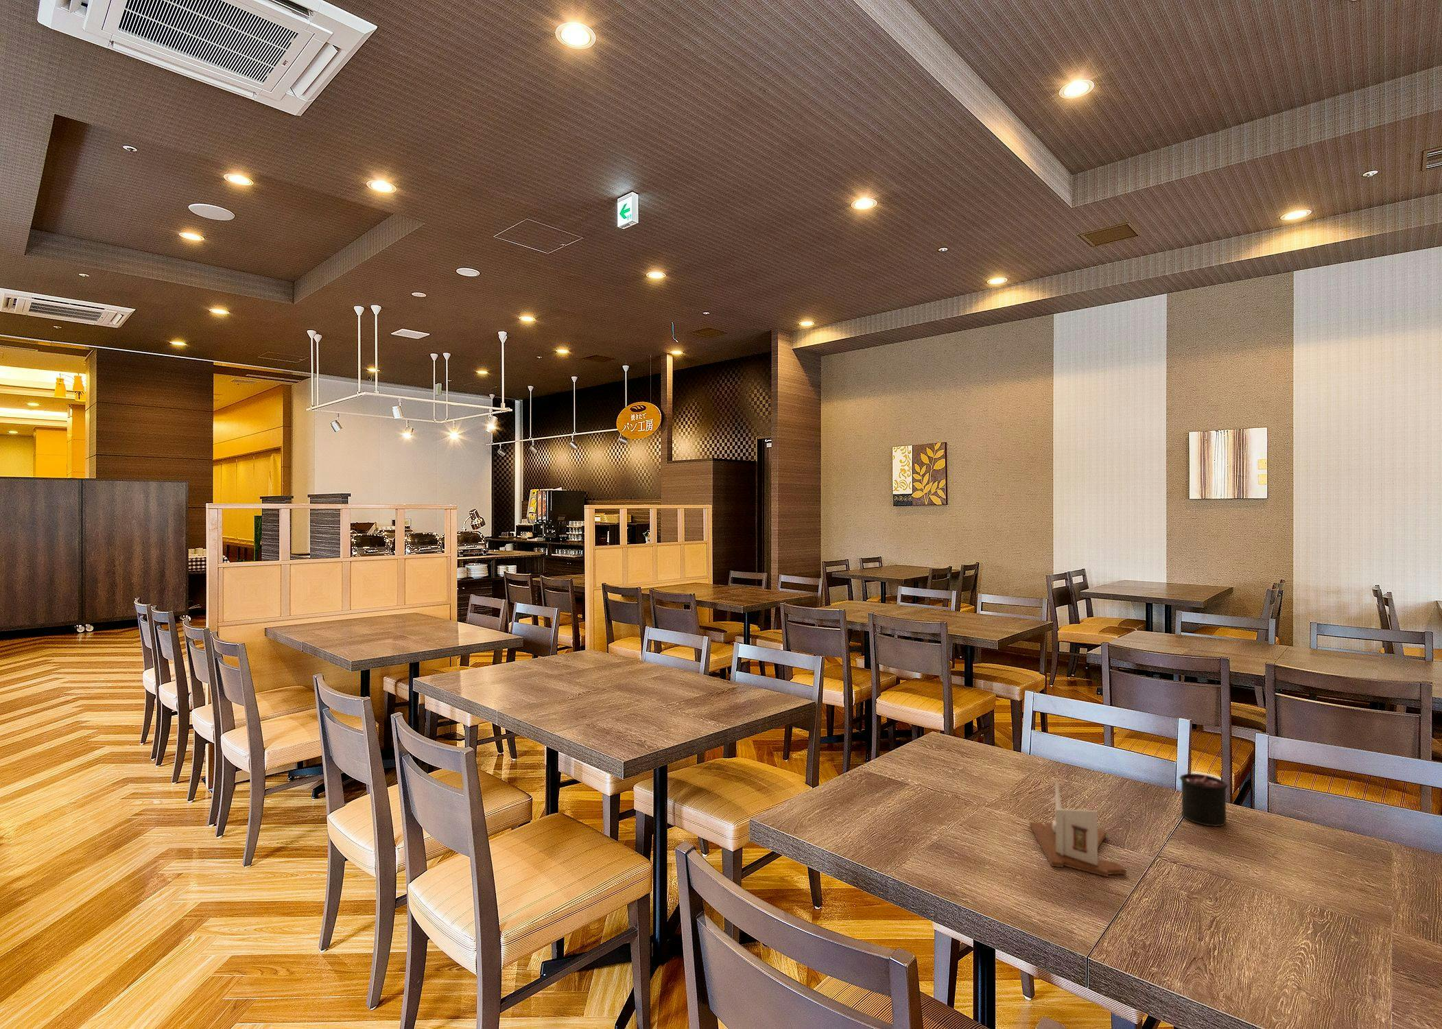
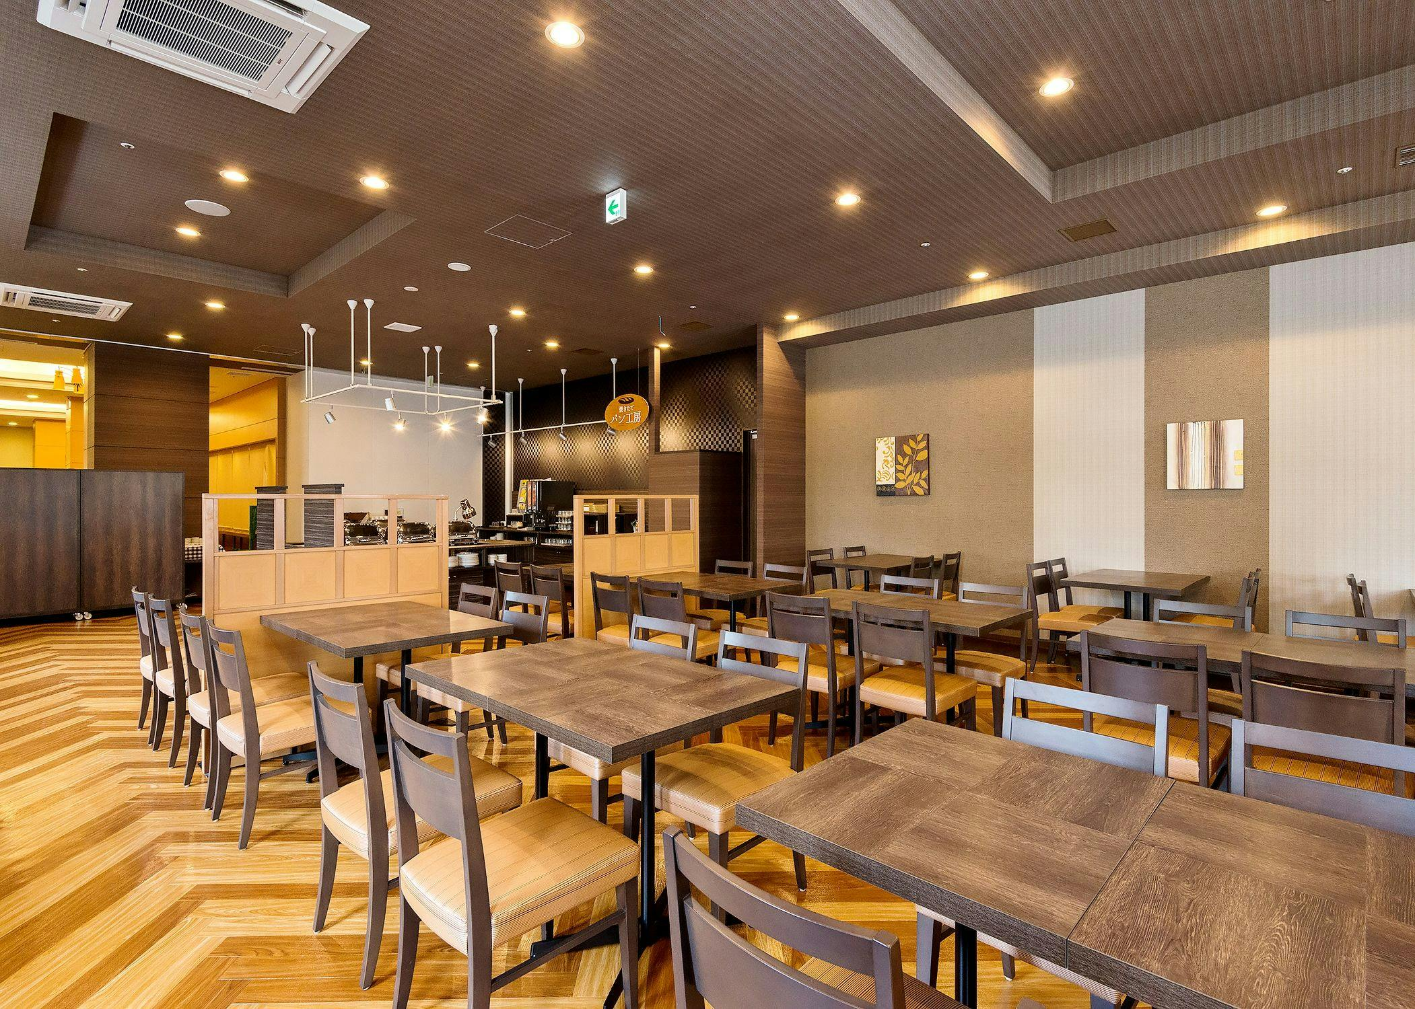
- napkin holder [1029,781,1127,878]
- candle [1178,757,1228,827]
